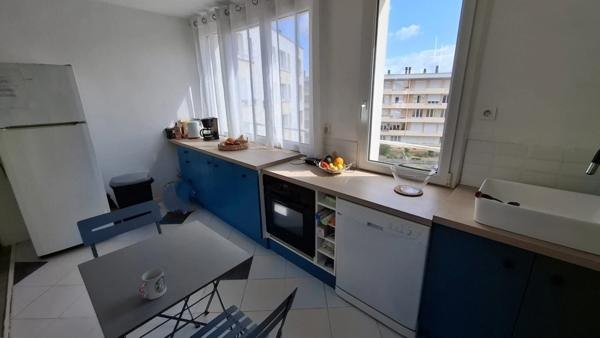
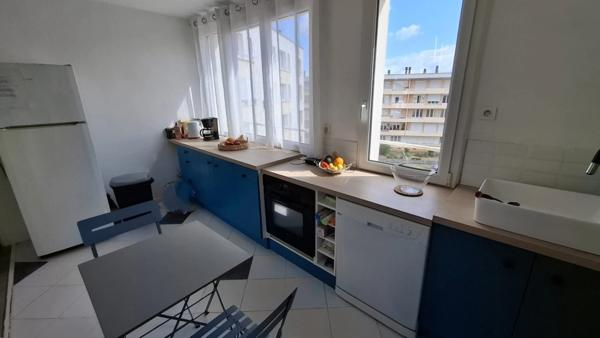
- cup [138,267,167,300]
